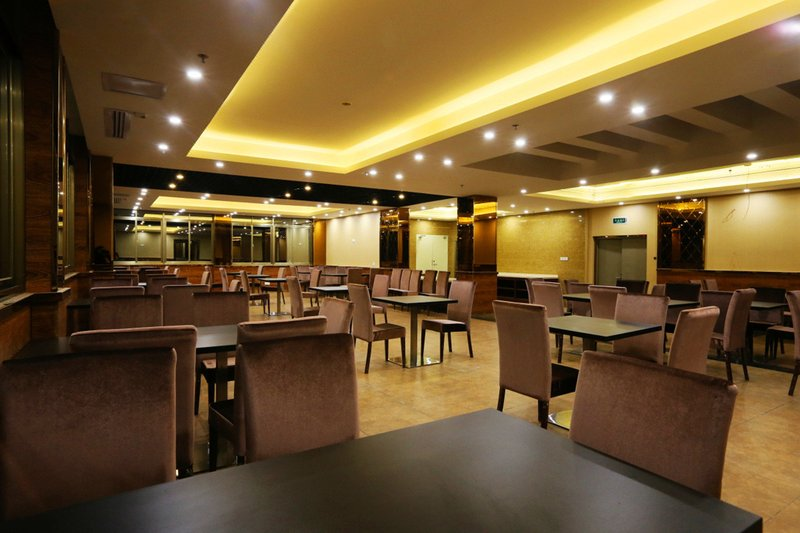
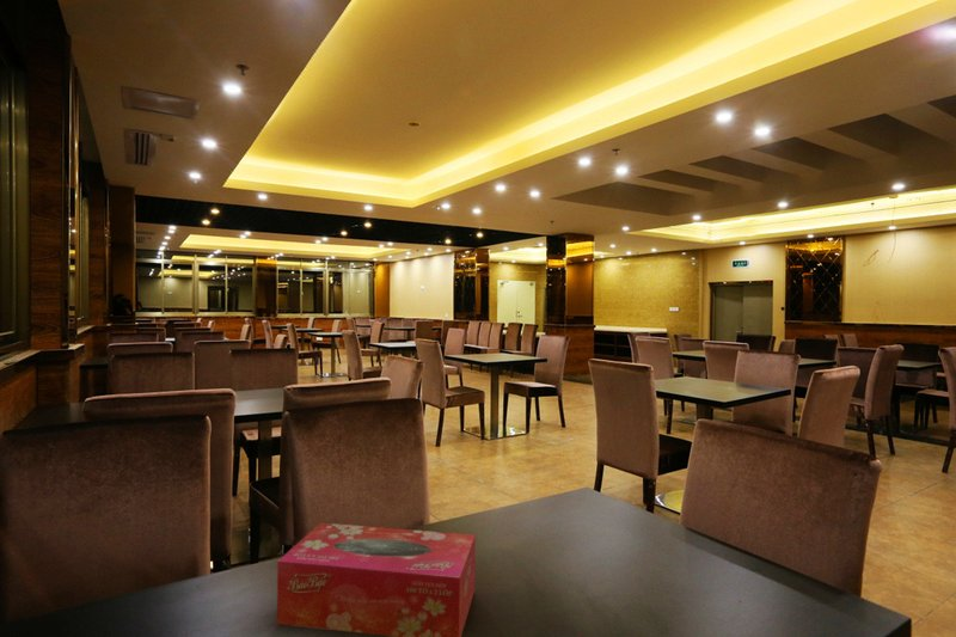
+ tissue box [276,522,477,637]
